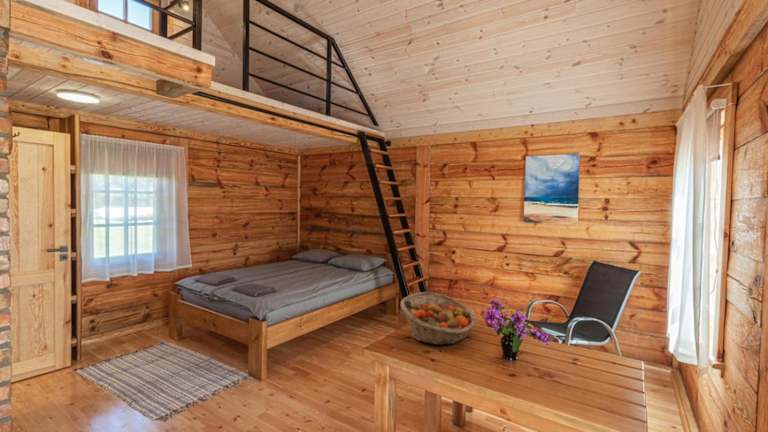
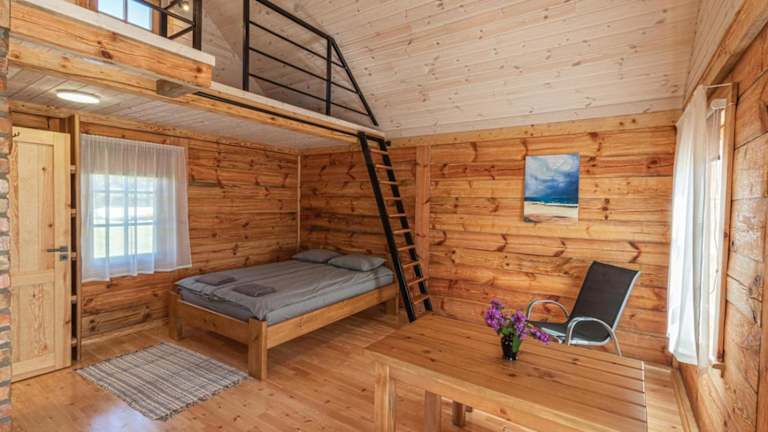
- fruit basket [400,291,477,346]
